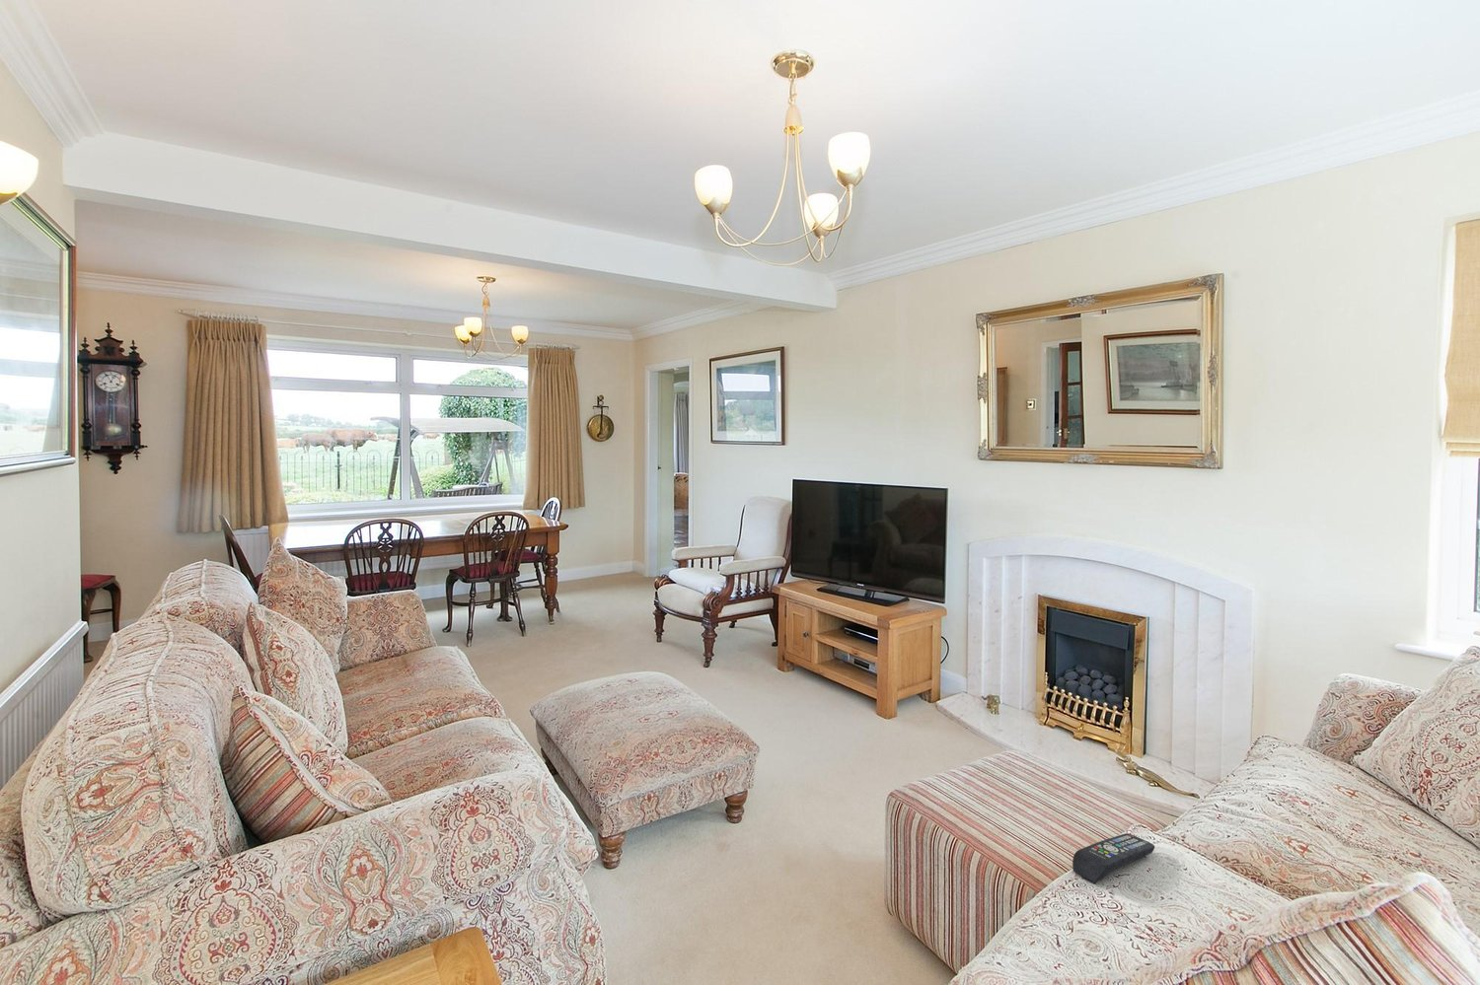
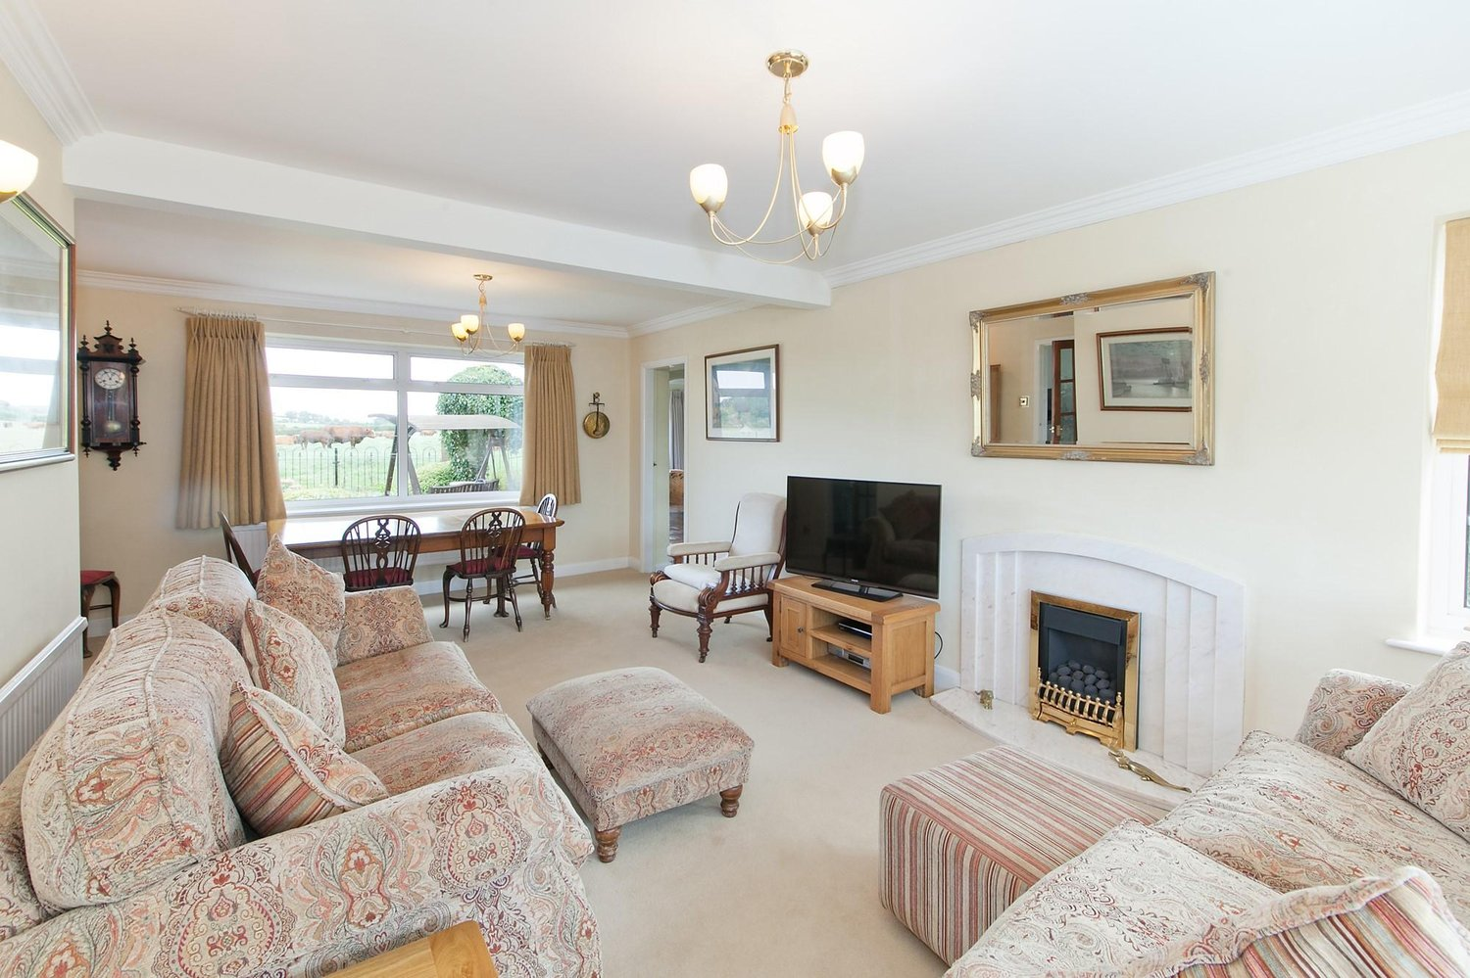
- remote control [1072,832,1156,884]
